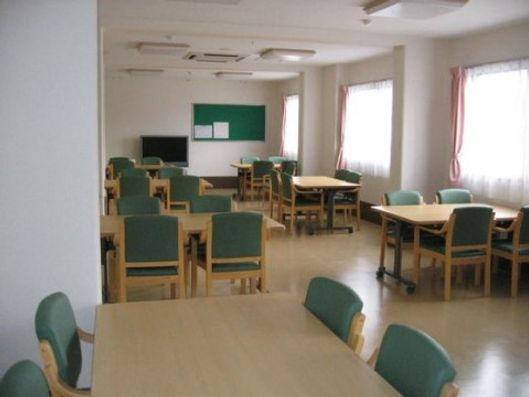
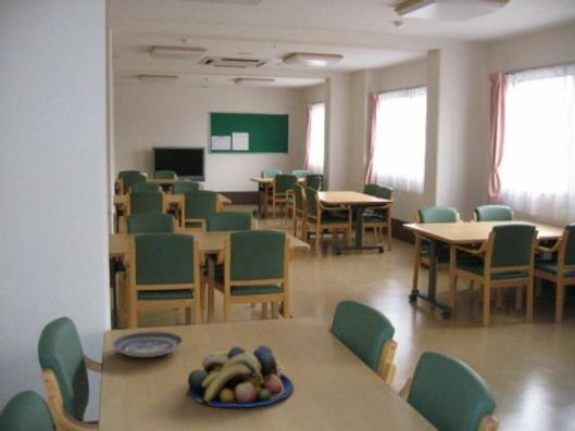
+ fruit bowl [186,344,295,408]
+ plate [112,331,184,358]
